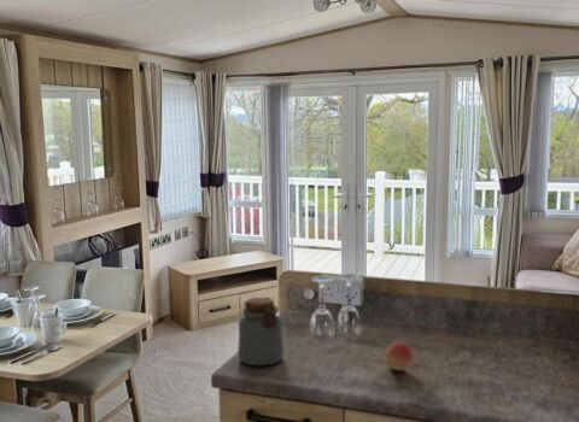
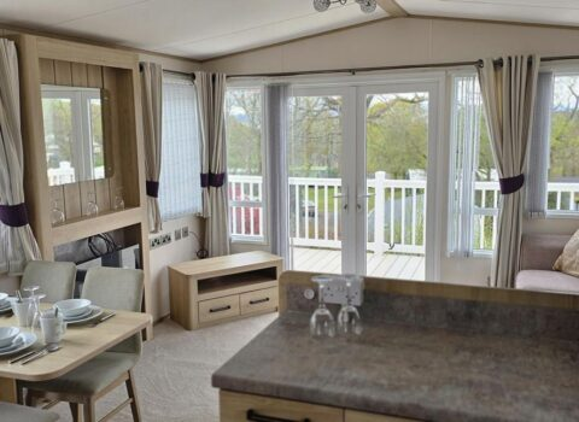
- jar [236,297,285,367]
- fruit [382,341,415,371]
